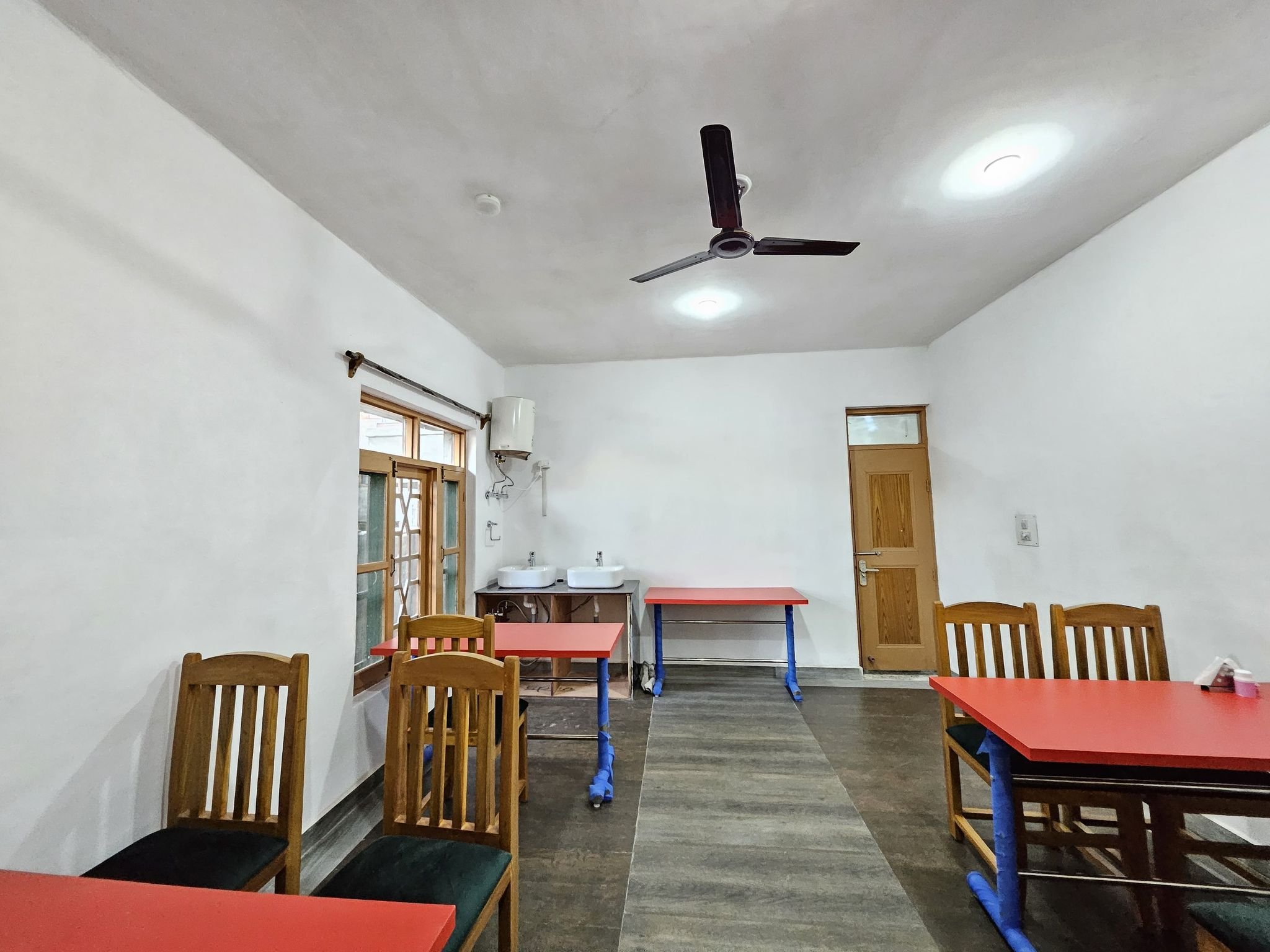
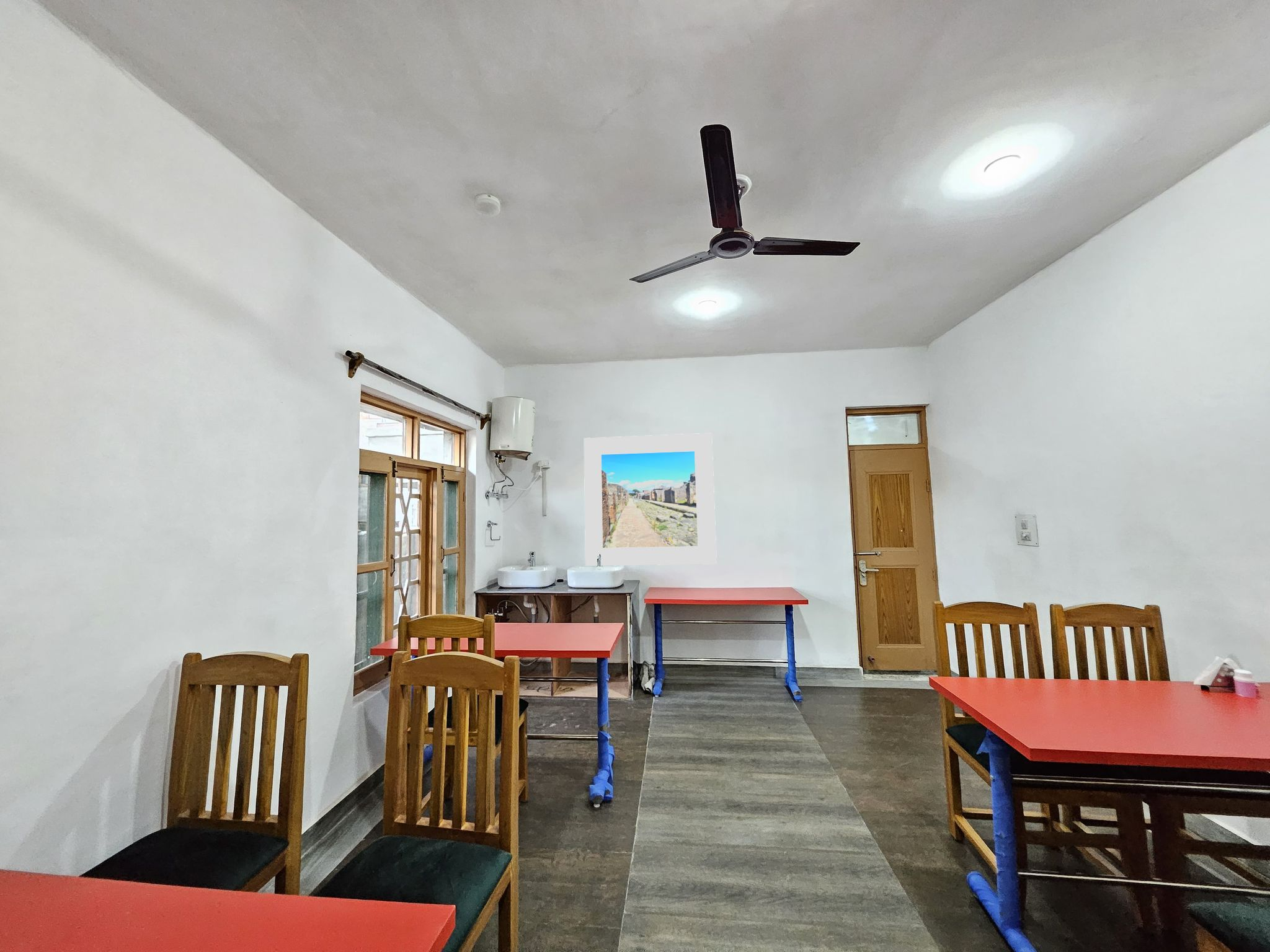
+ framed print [584,433,717,566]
